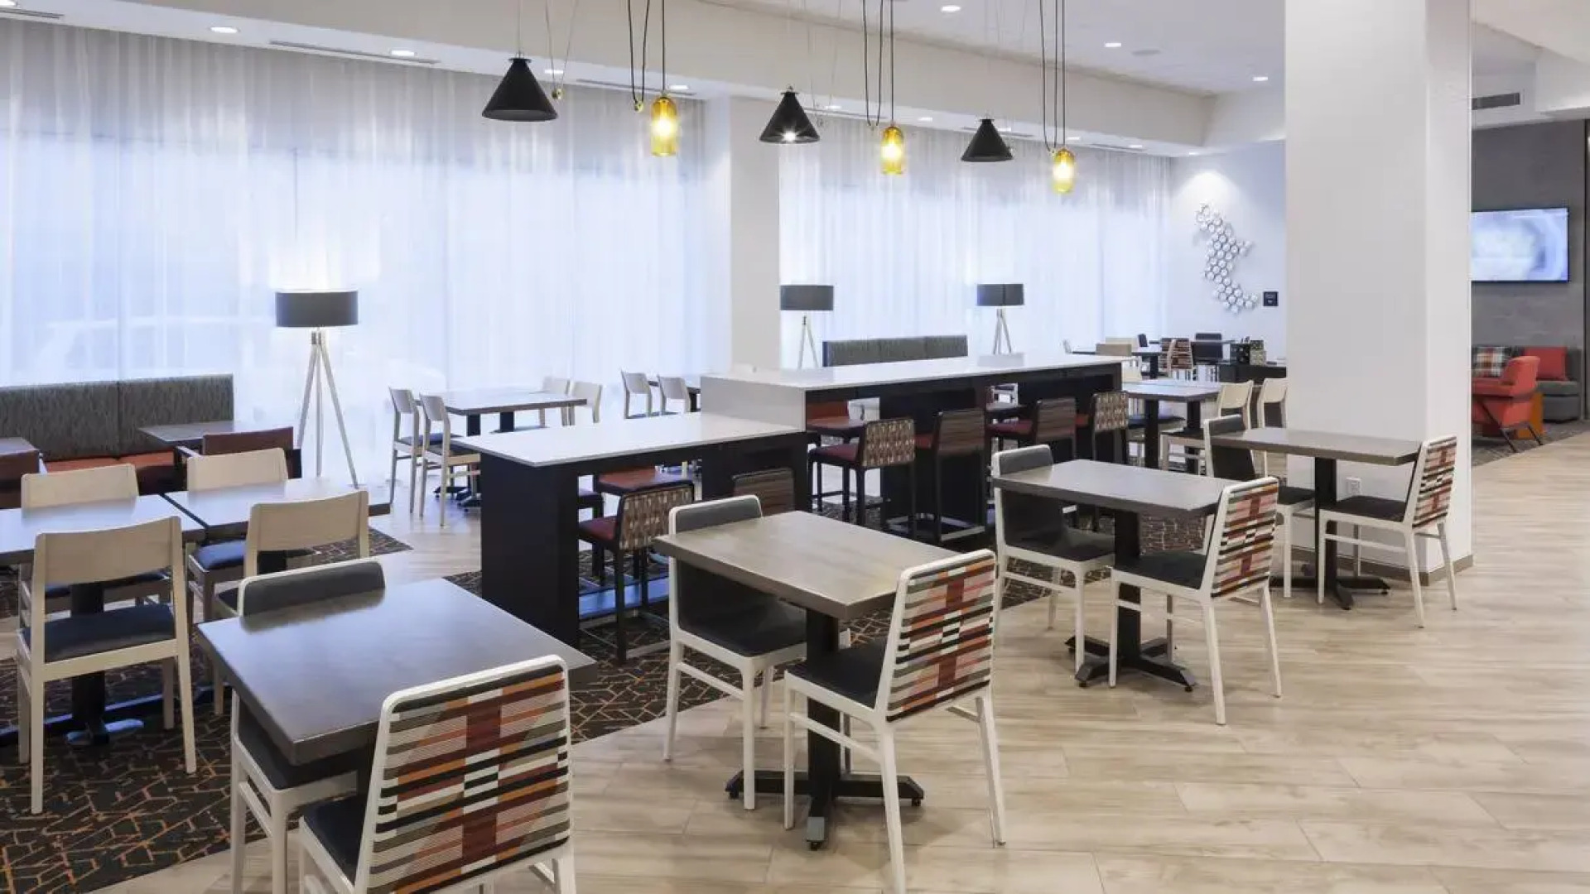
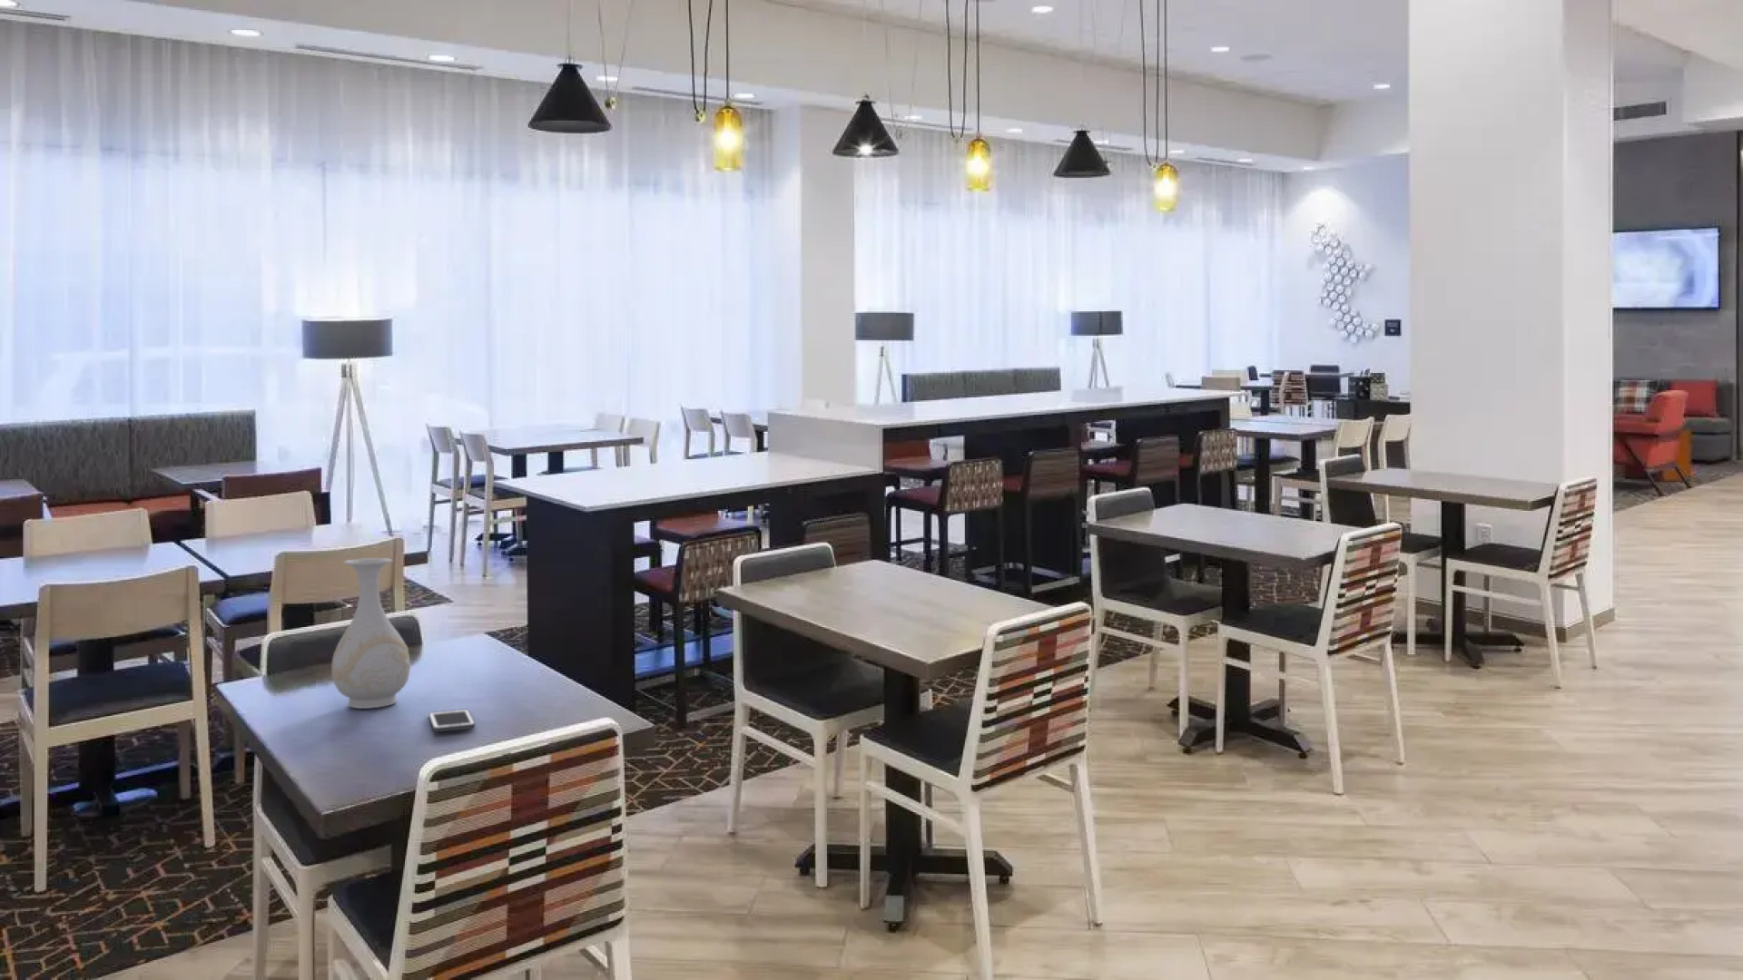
+ cell phone [427,708,475,732]
+ vase [330,558,412,710]
